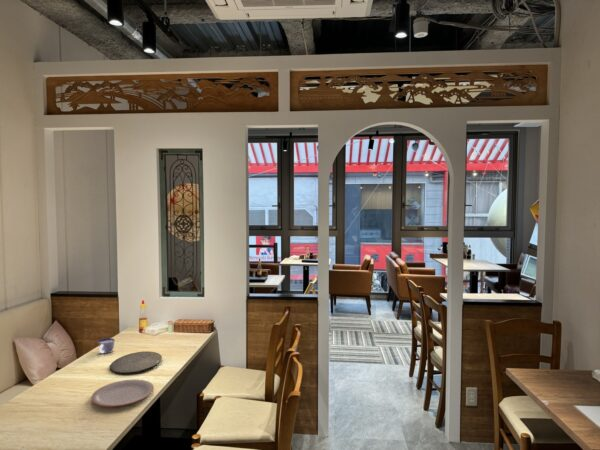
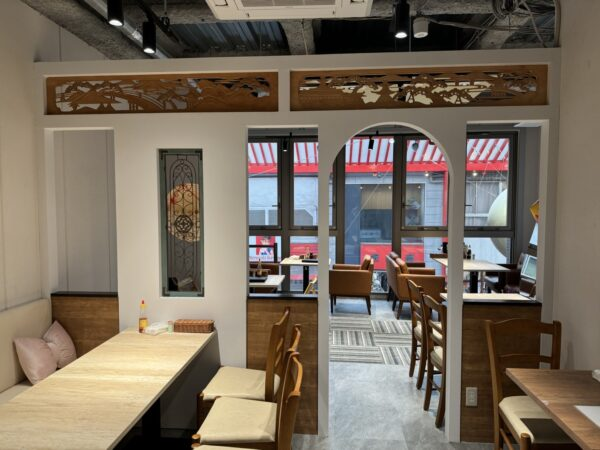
- cup [98,337,116,355]
- plate [109,350,163,375]
- plate [90,378,155,408]
